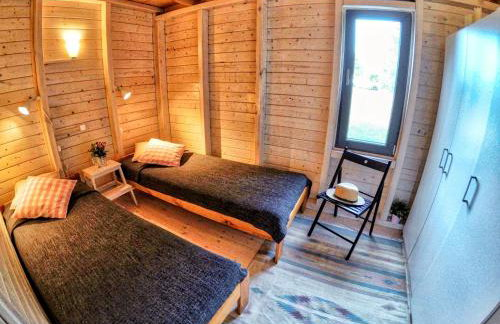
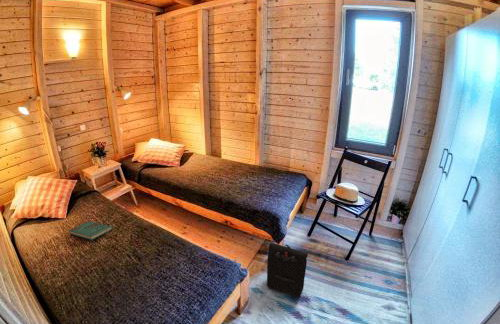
+ book [68,220,114,241]
+ backpack [266,242,309,298]
